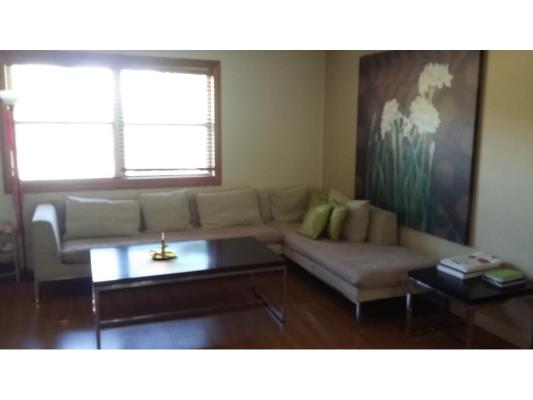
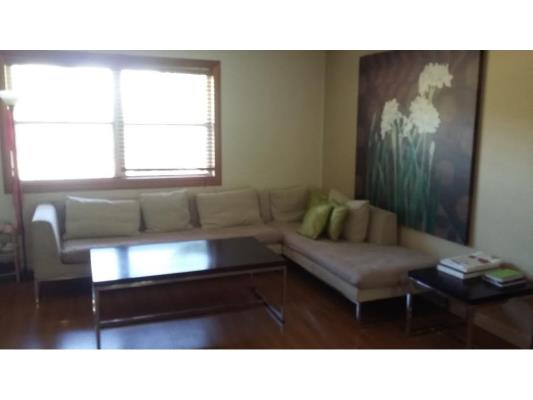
- candle holder [148,233,177,260]
